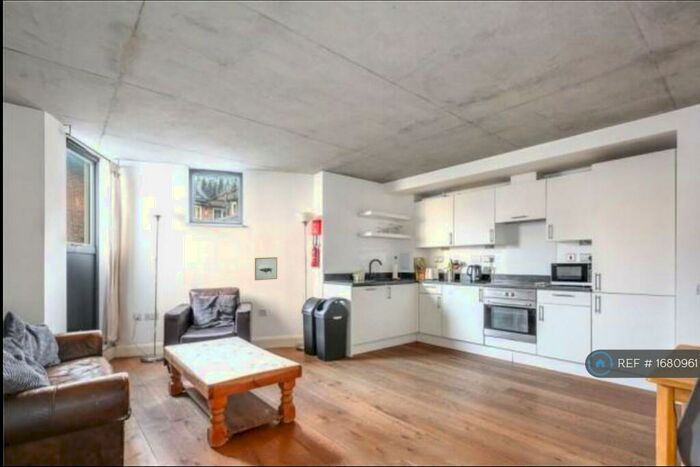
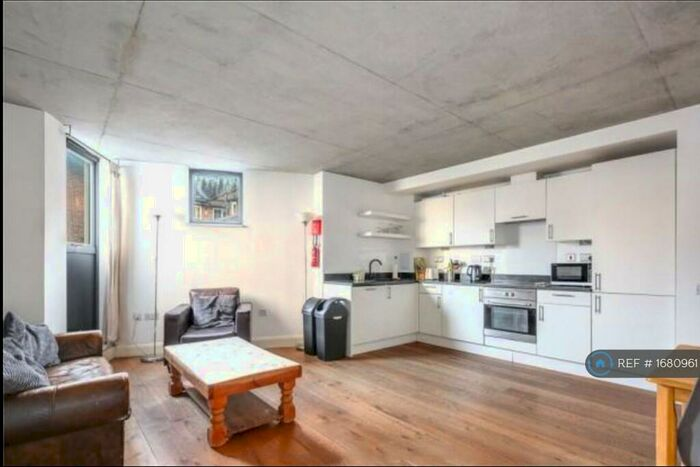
- wall art [254,256,278,281]
